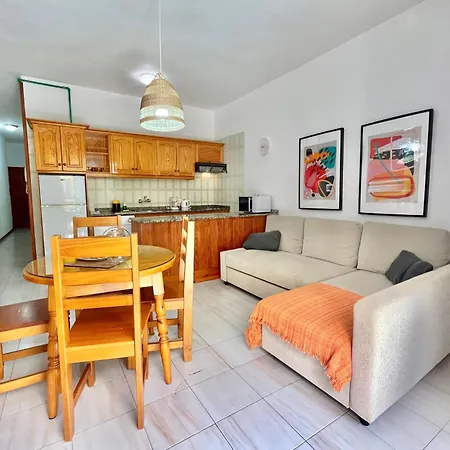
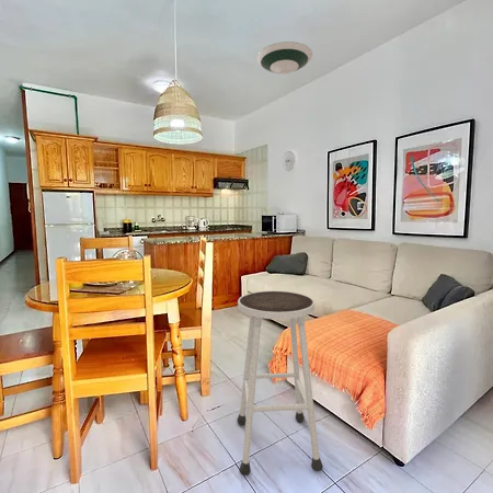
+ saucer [255,41,313,76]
+ stool [236,290,324,477]
